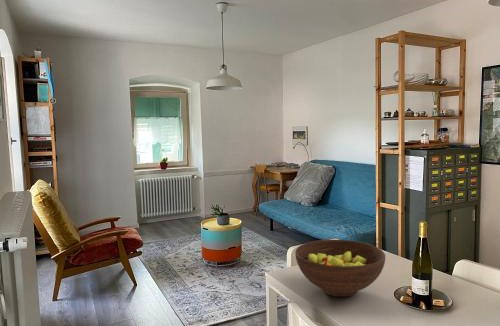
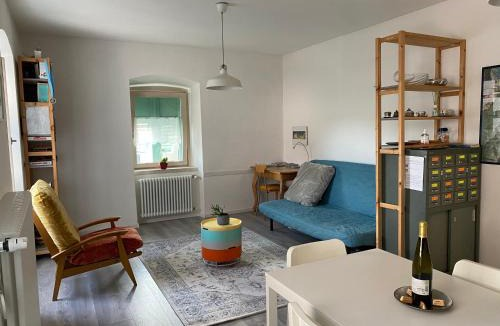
- fruit bowl [294,239,386,298]
